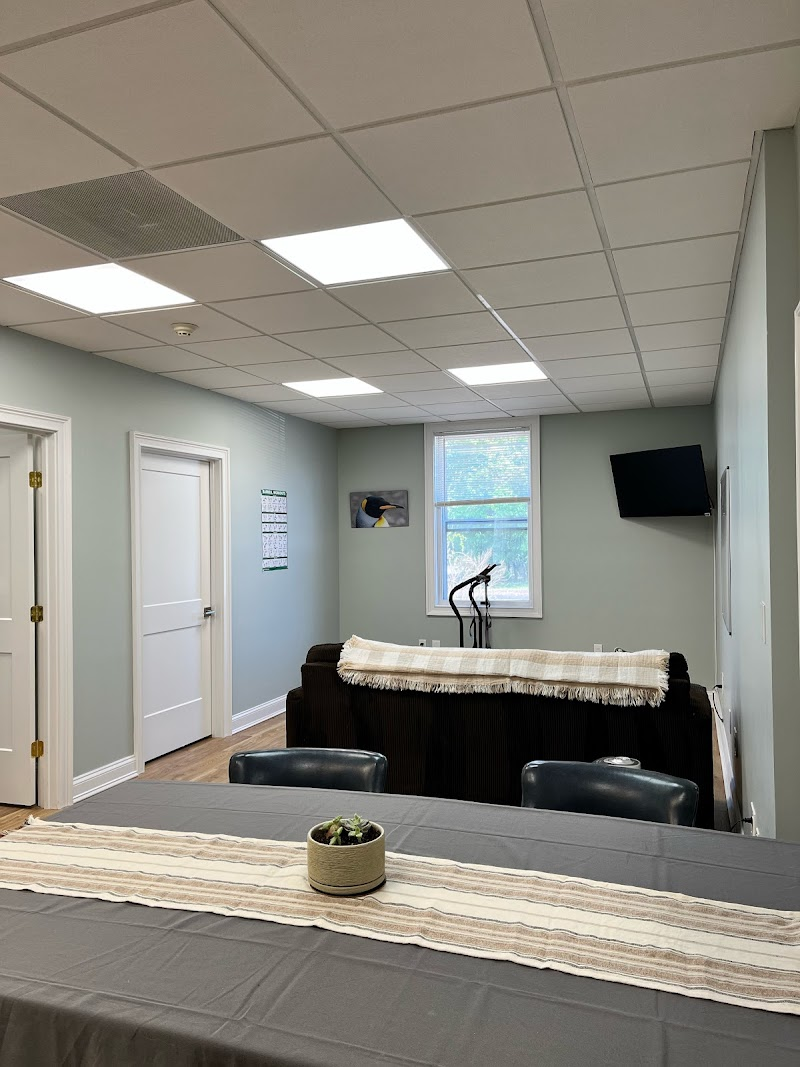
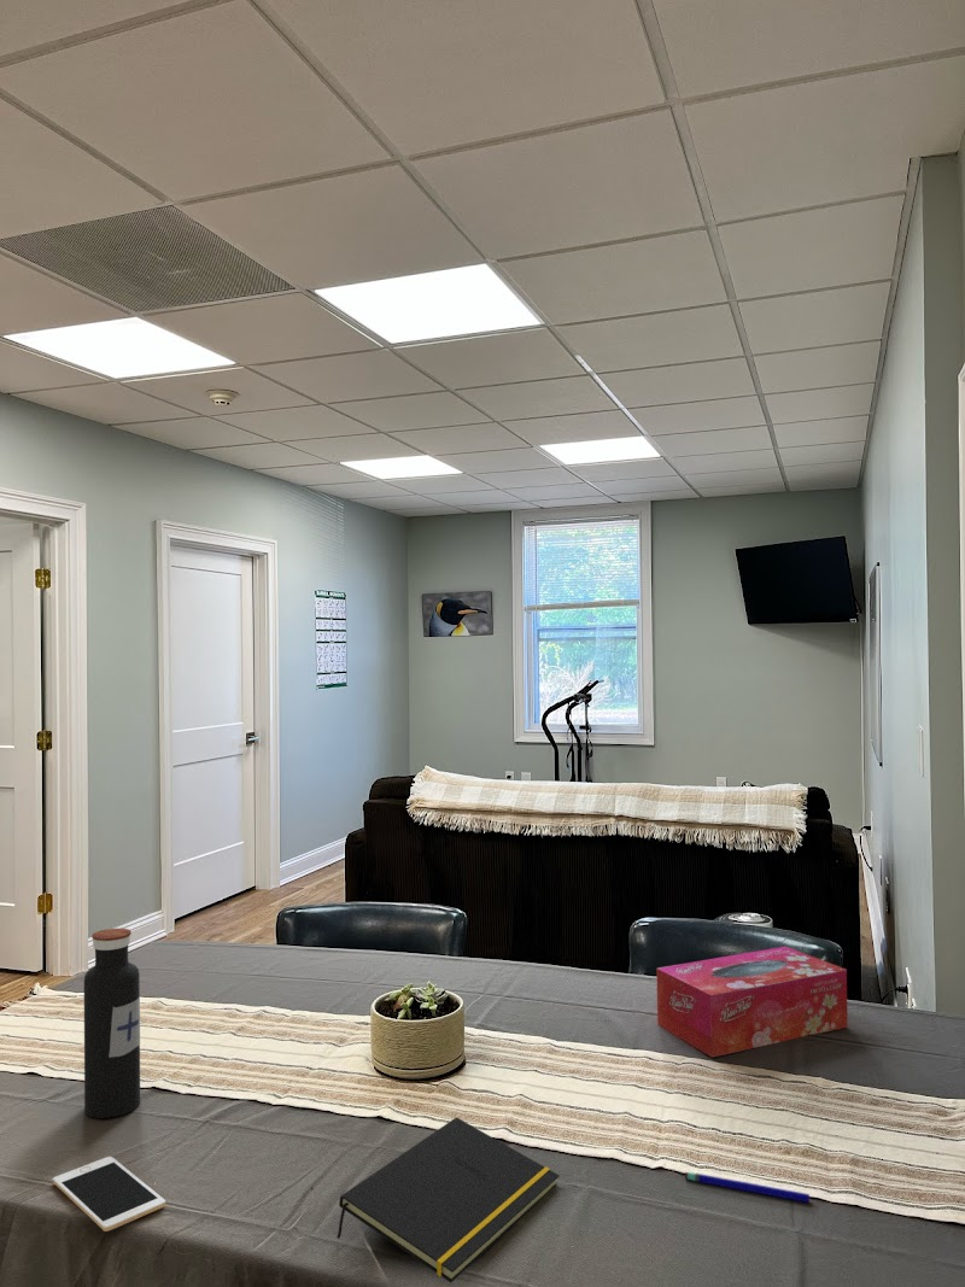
+ notepad [335,1116,561,1283]
+ cell phone [52,1156,166,1233]
+ tissue box [655,946,849,1058]
+ water bottle [83,928,141,1119]
+ pen [684,1171,811,1204]
